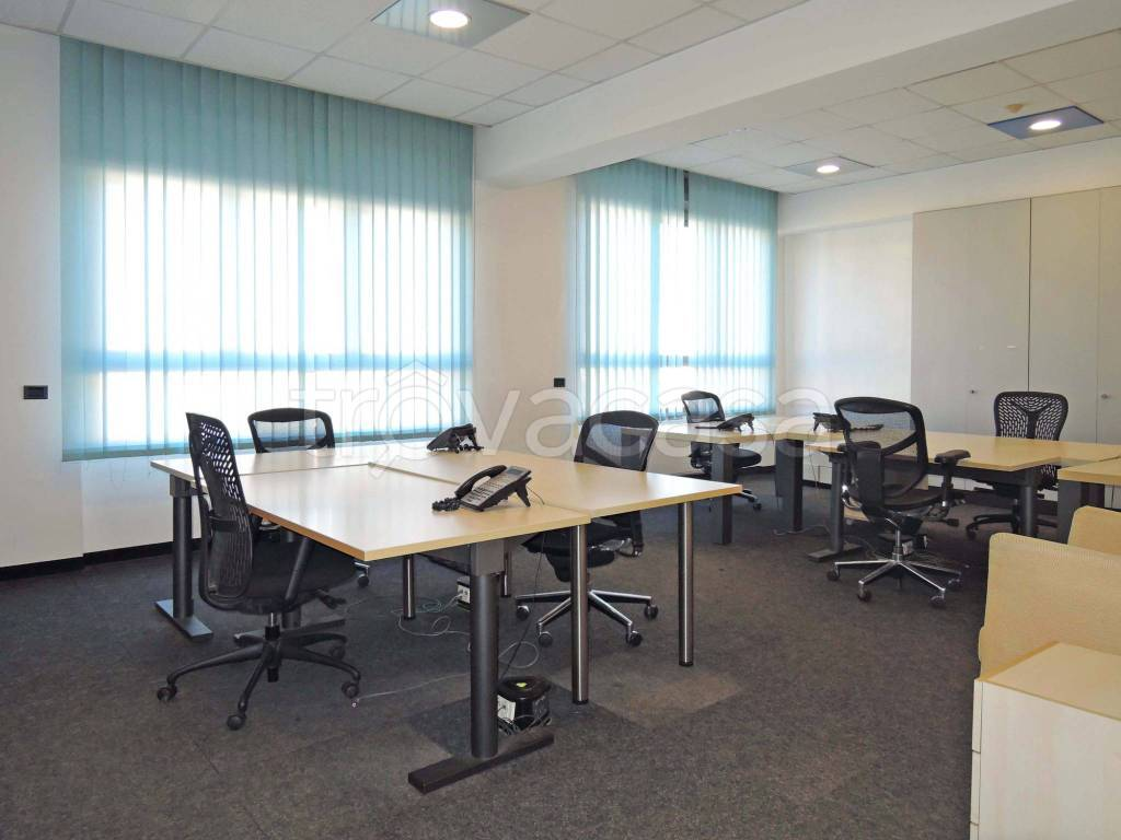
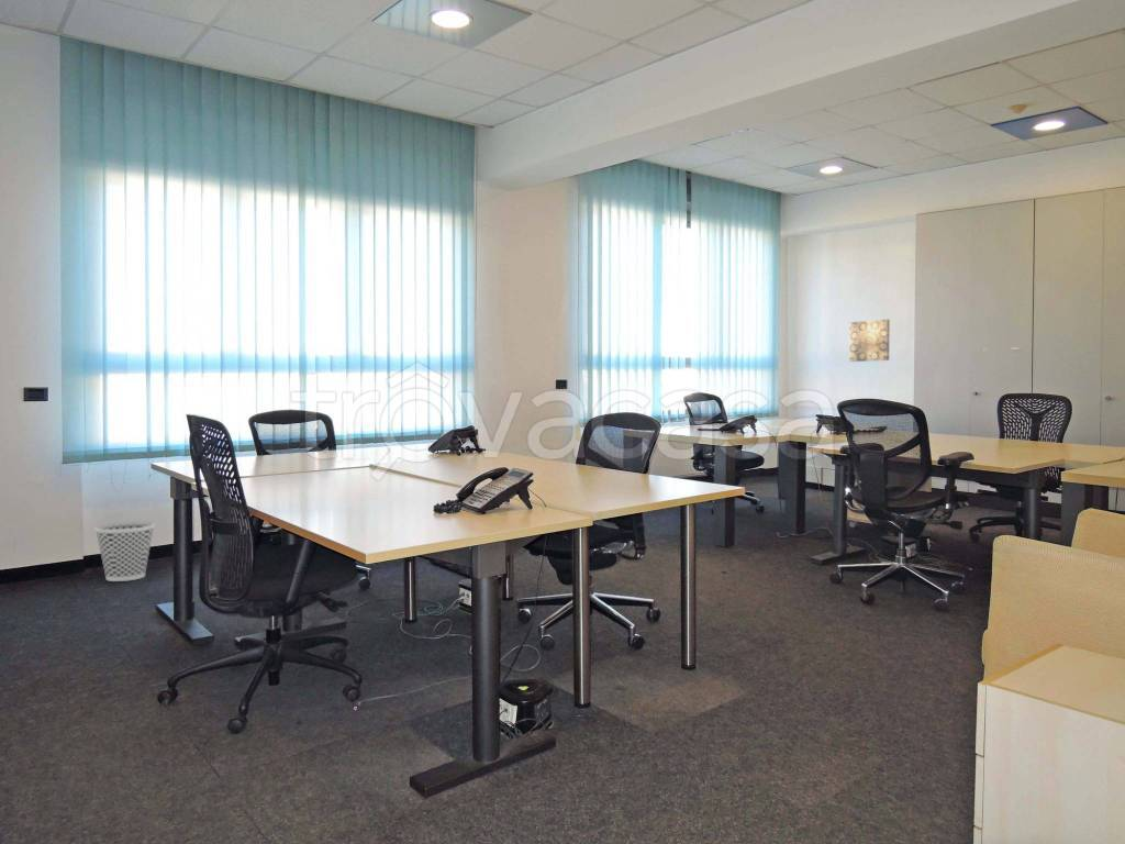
+ wall art [848,319,891,363]
+ wastebasket [93,521,156,582]
